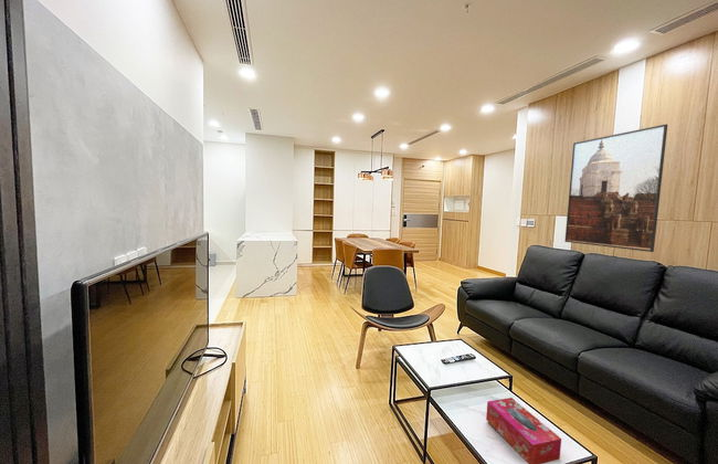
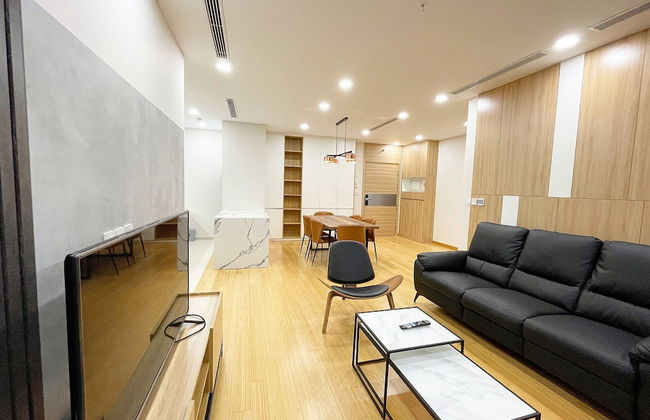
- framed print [563,123,668,253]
- tissue box [485,397,562,464]
